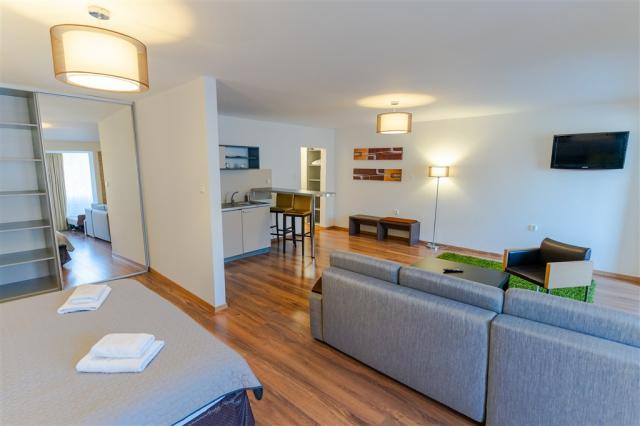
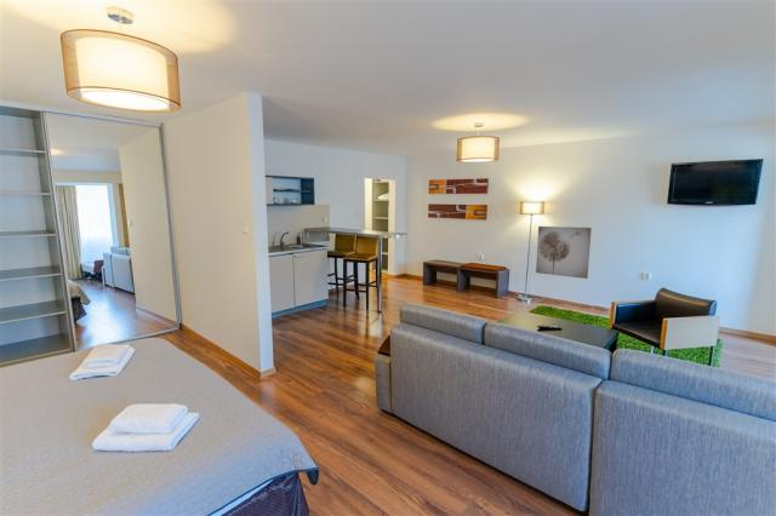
+ wall art [535,225,593,280]
